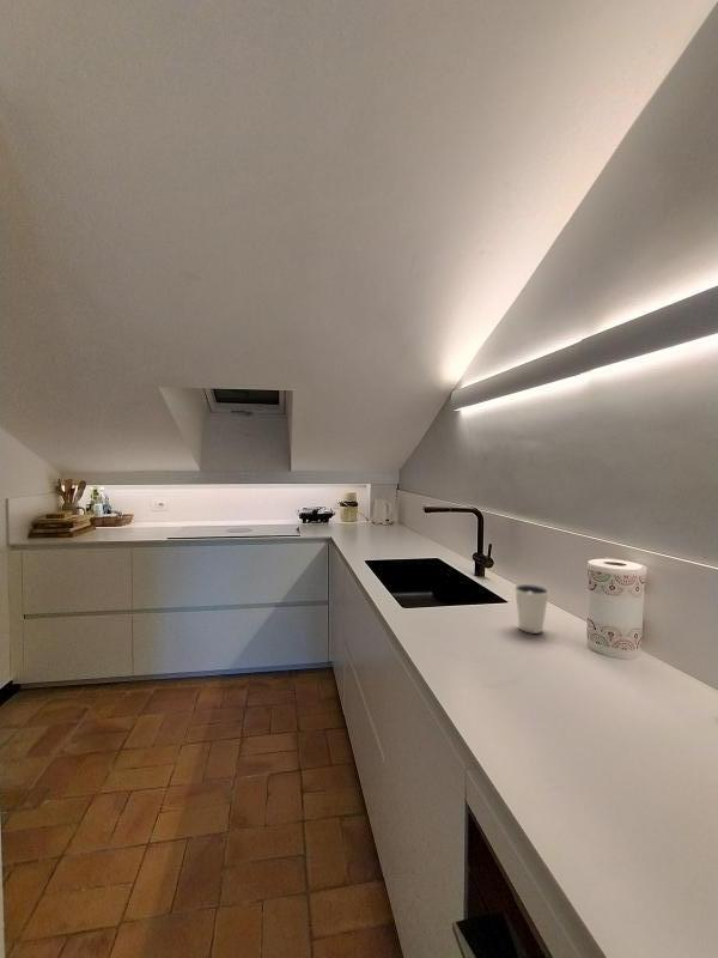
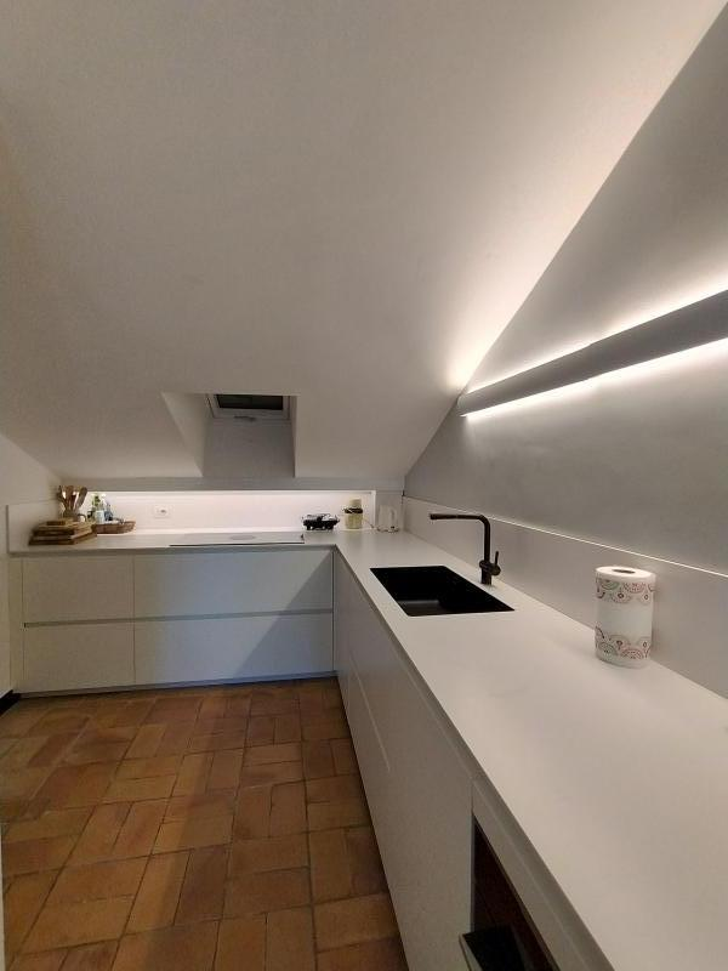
- dixie cup [513,583,550,635]
